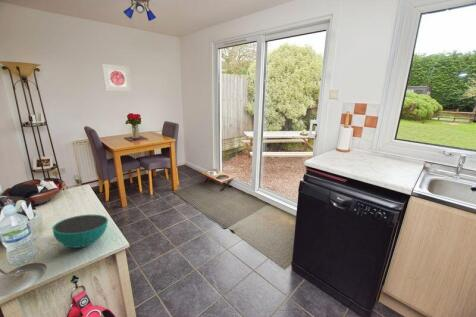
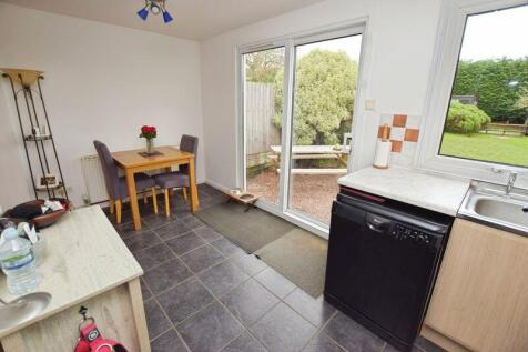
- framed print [101,63,132,92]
- bowl [51,214,109,249]
